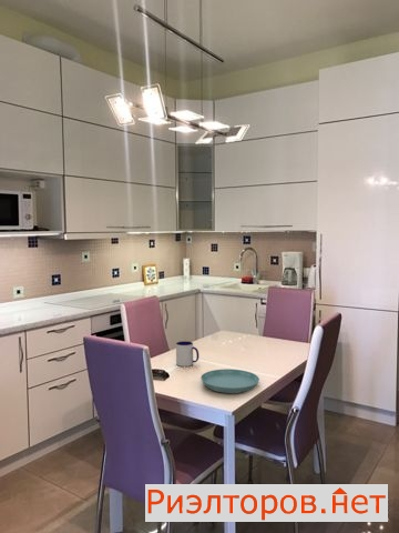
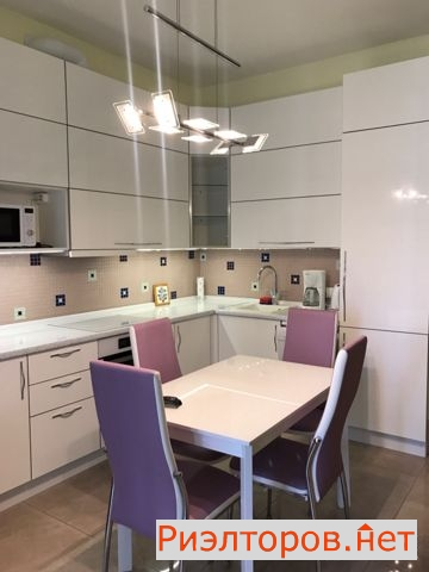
- mug [175,340,200,368]
- saucer [200,368,260,394]
